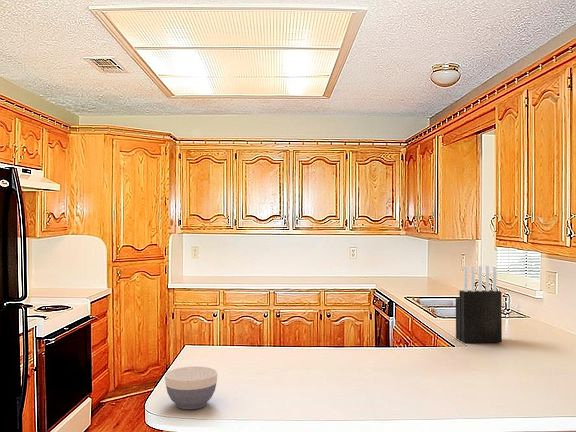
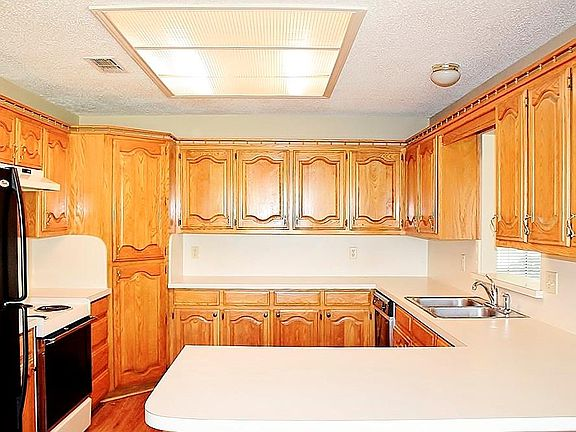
- bowl [164,366,218,410]
- knife block [455,265,503,344]
